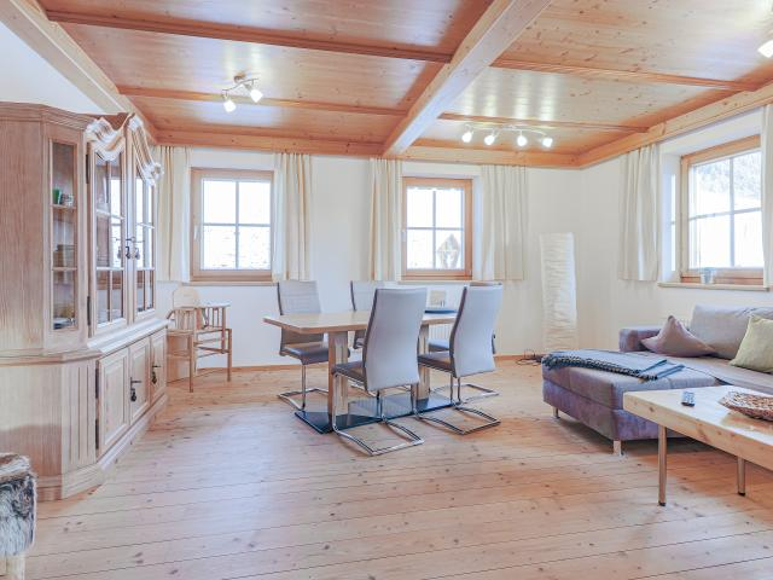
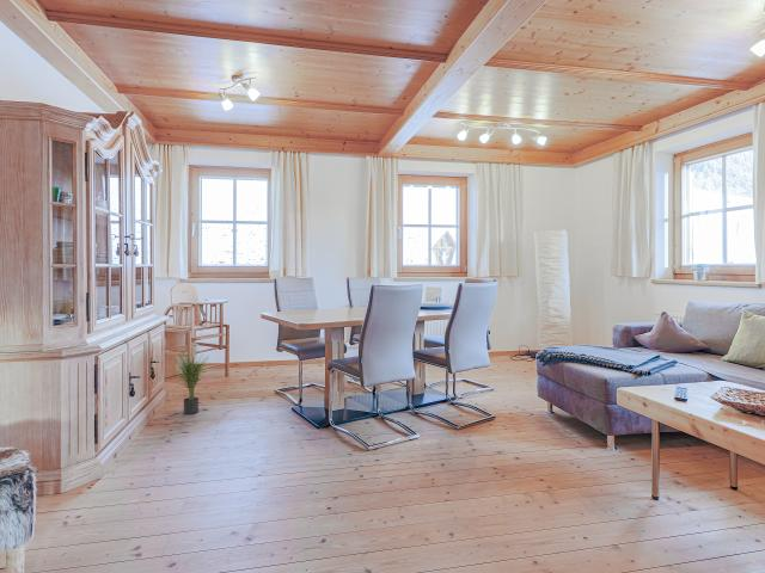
+ potted plant [172,343,210,415]
